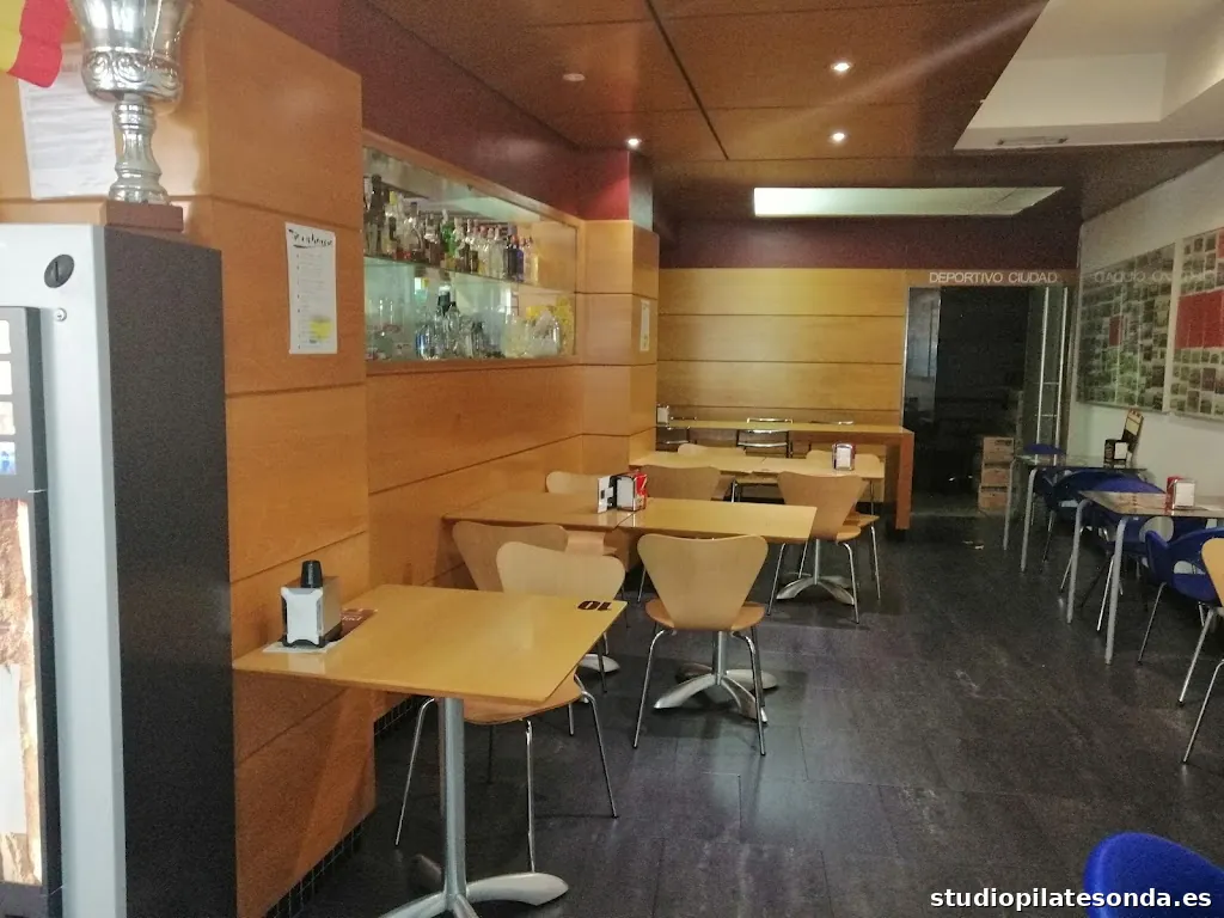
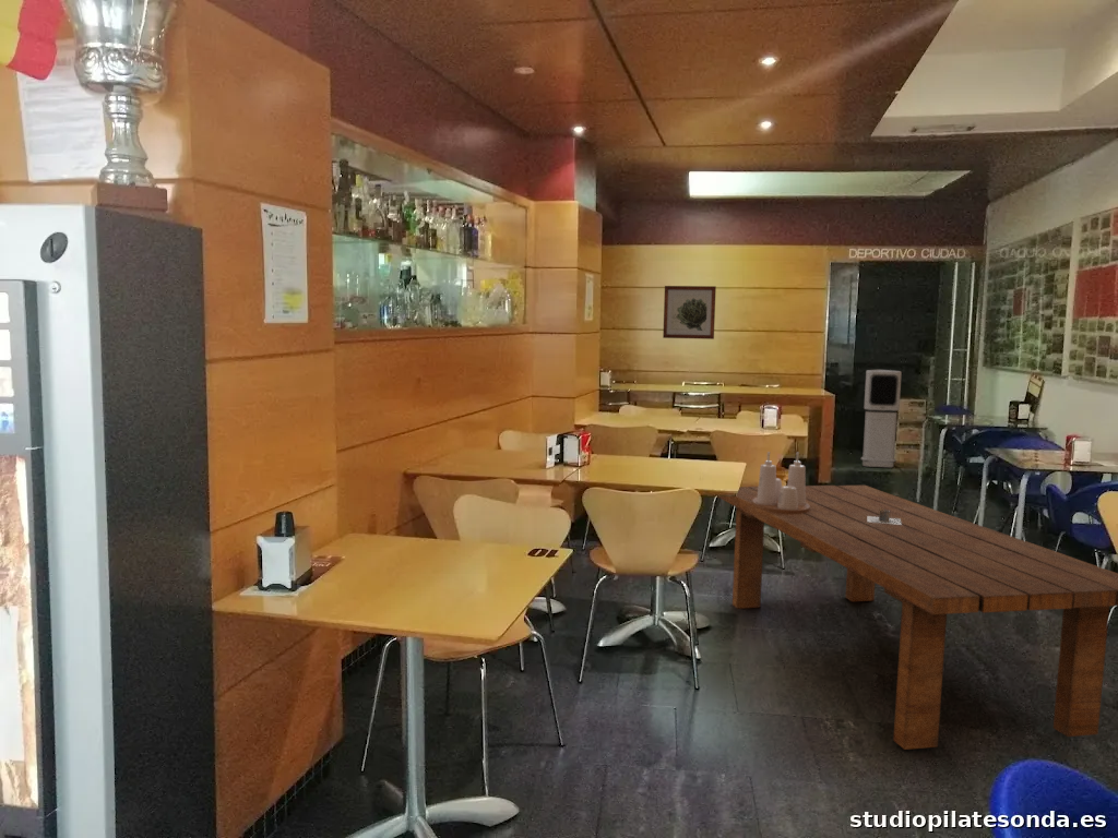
+ air purifier [860,369,903,468]
+ napkin holder [867,507,902,525]
+ dining table [717,484,1118,751]
+ wall art [662,285,717,340]
+ condiment set [752,451,810,514]
